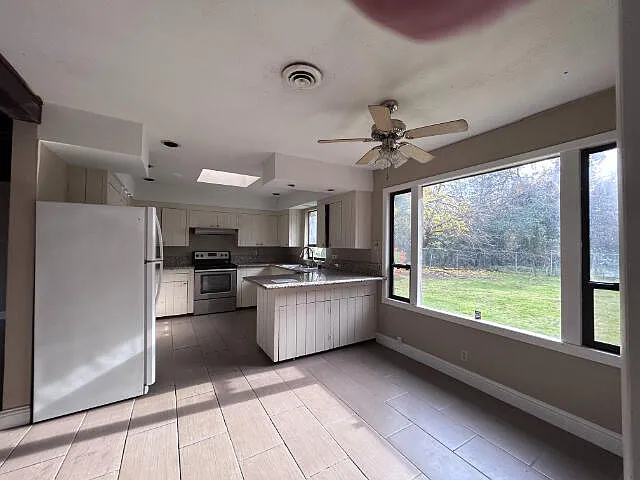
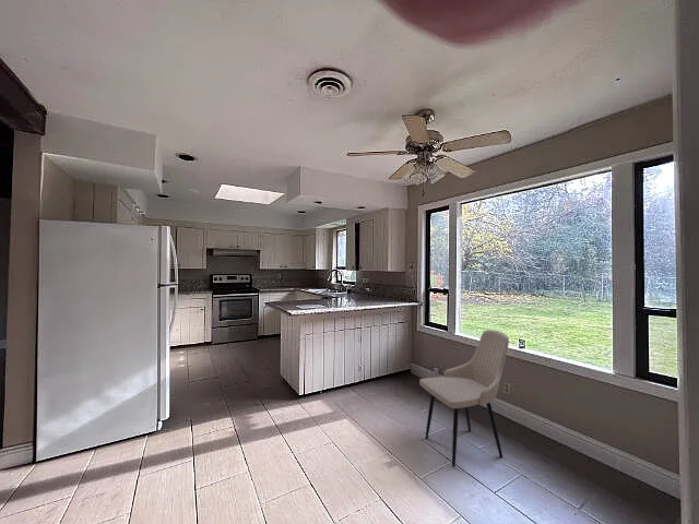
+ dining chair [418,329,510,468]
